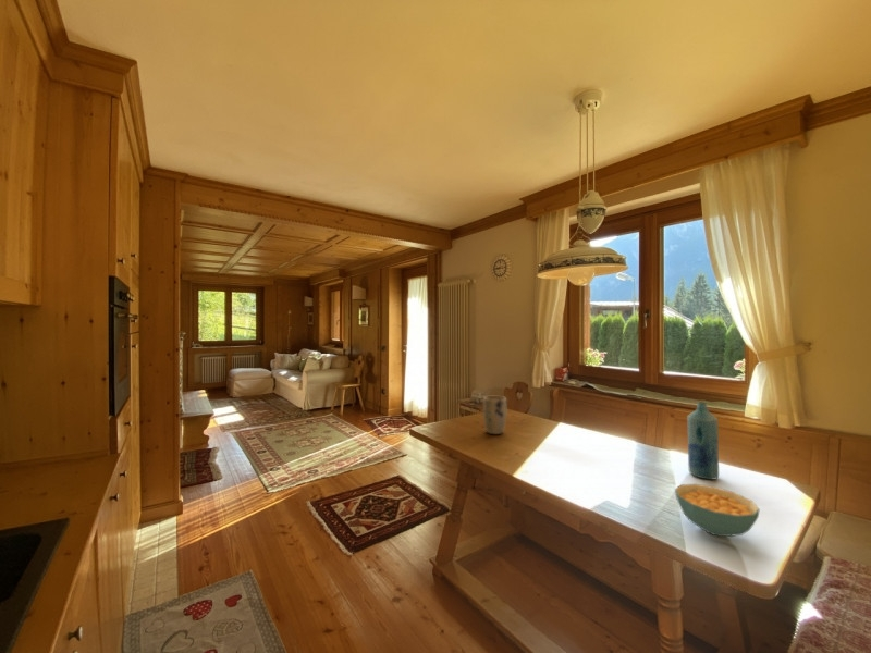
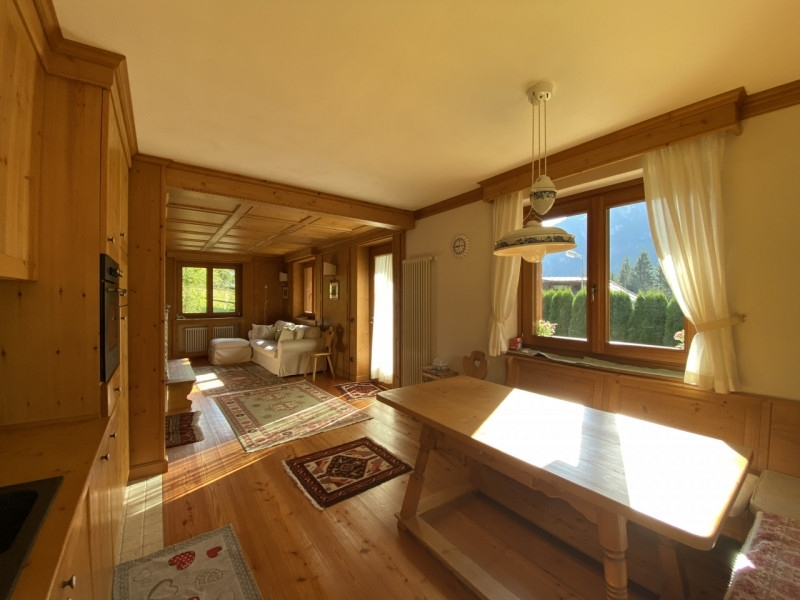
- cereal bowl [674,483,761,538]
- bottle [686,401,720,480]
- plant pot [482,395,507,435]
